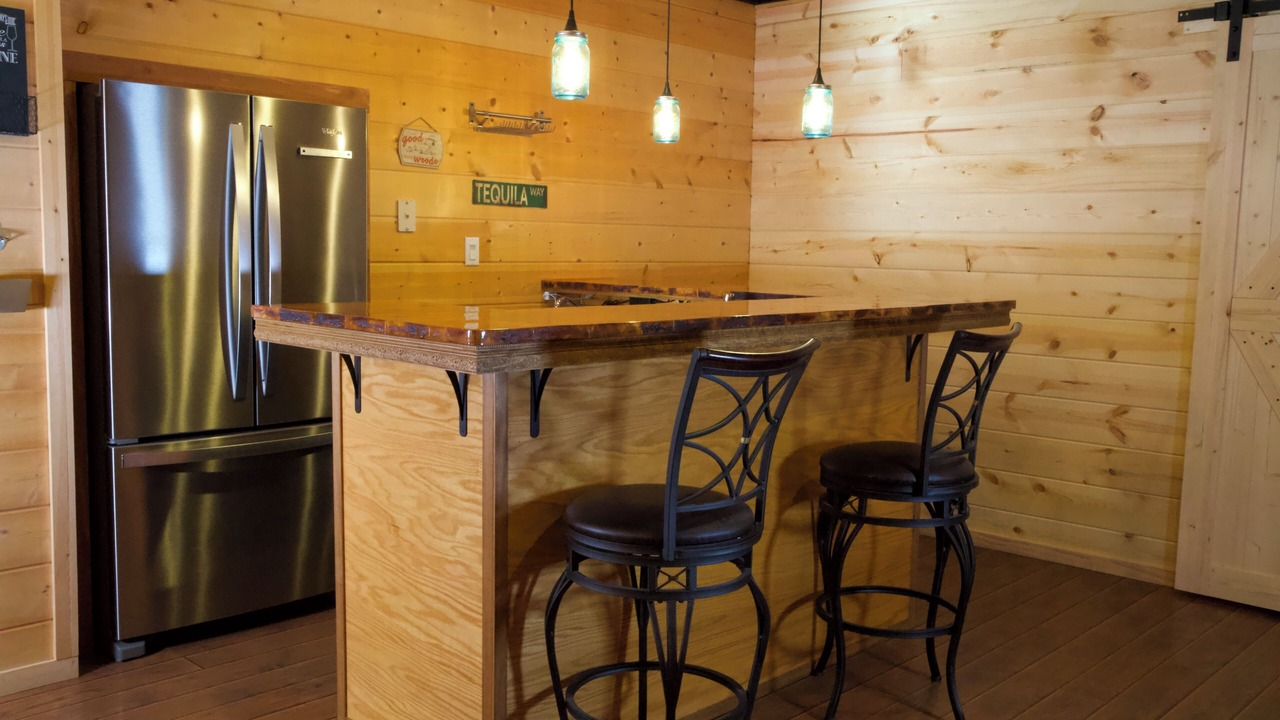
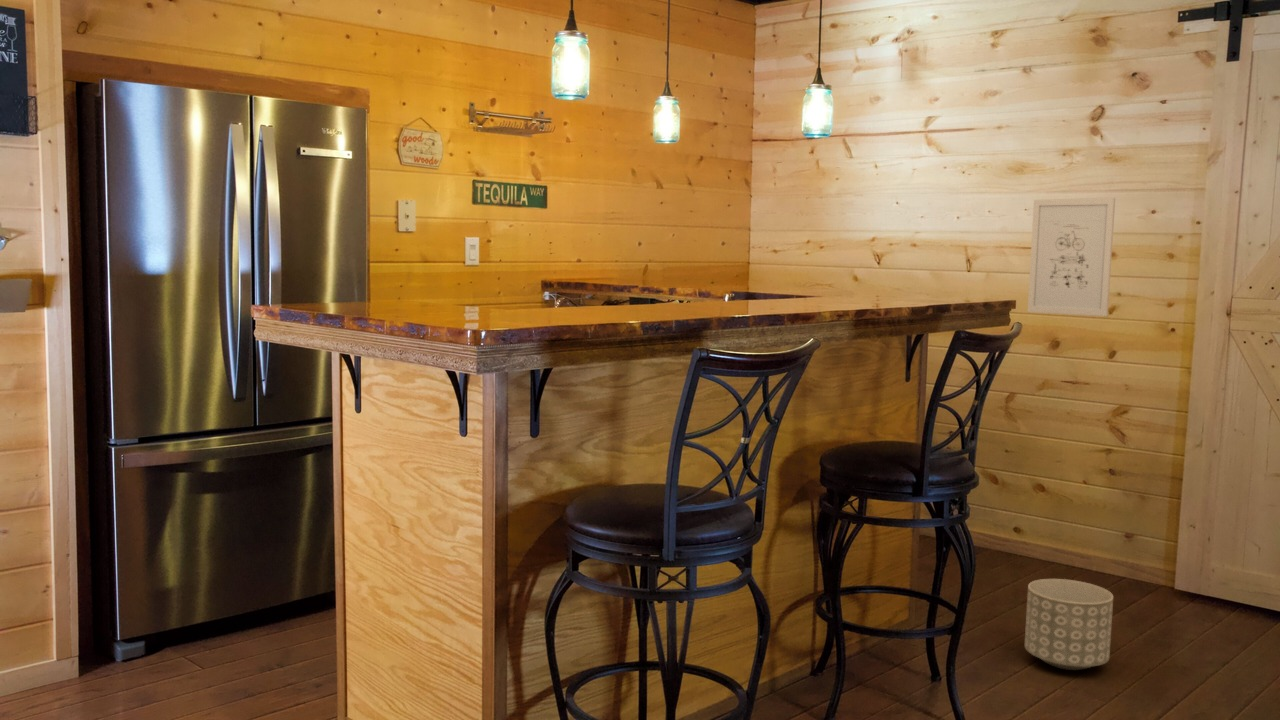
+ wall art [1027,197,1116,317]
+ planter [1024,578,1114,671]
